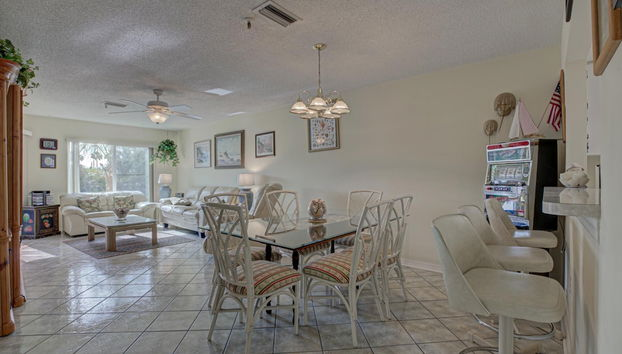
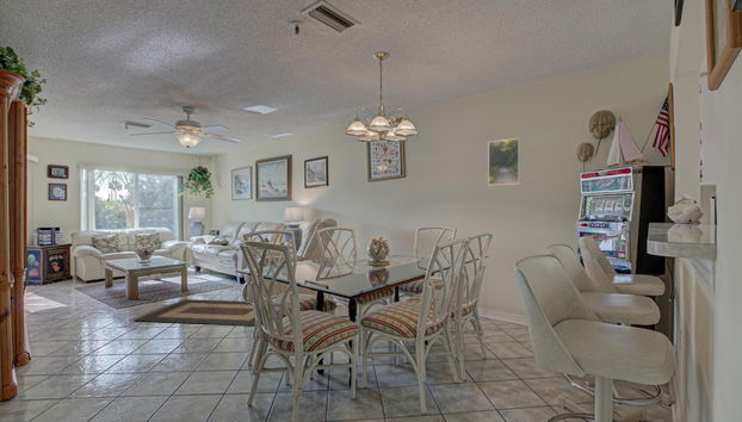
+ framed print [487,137,521,186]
+ rug [130,298,256,327]
